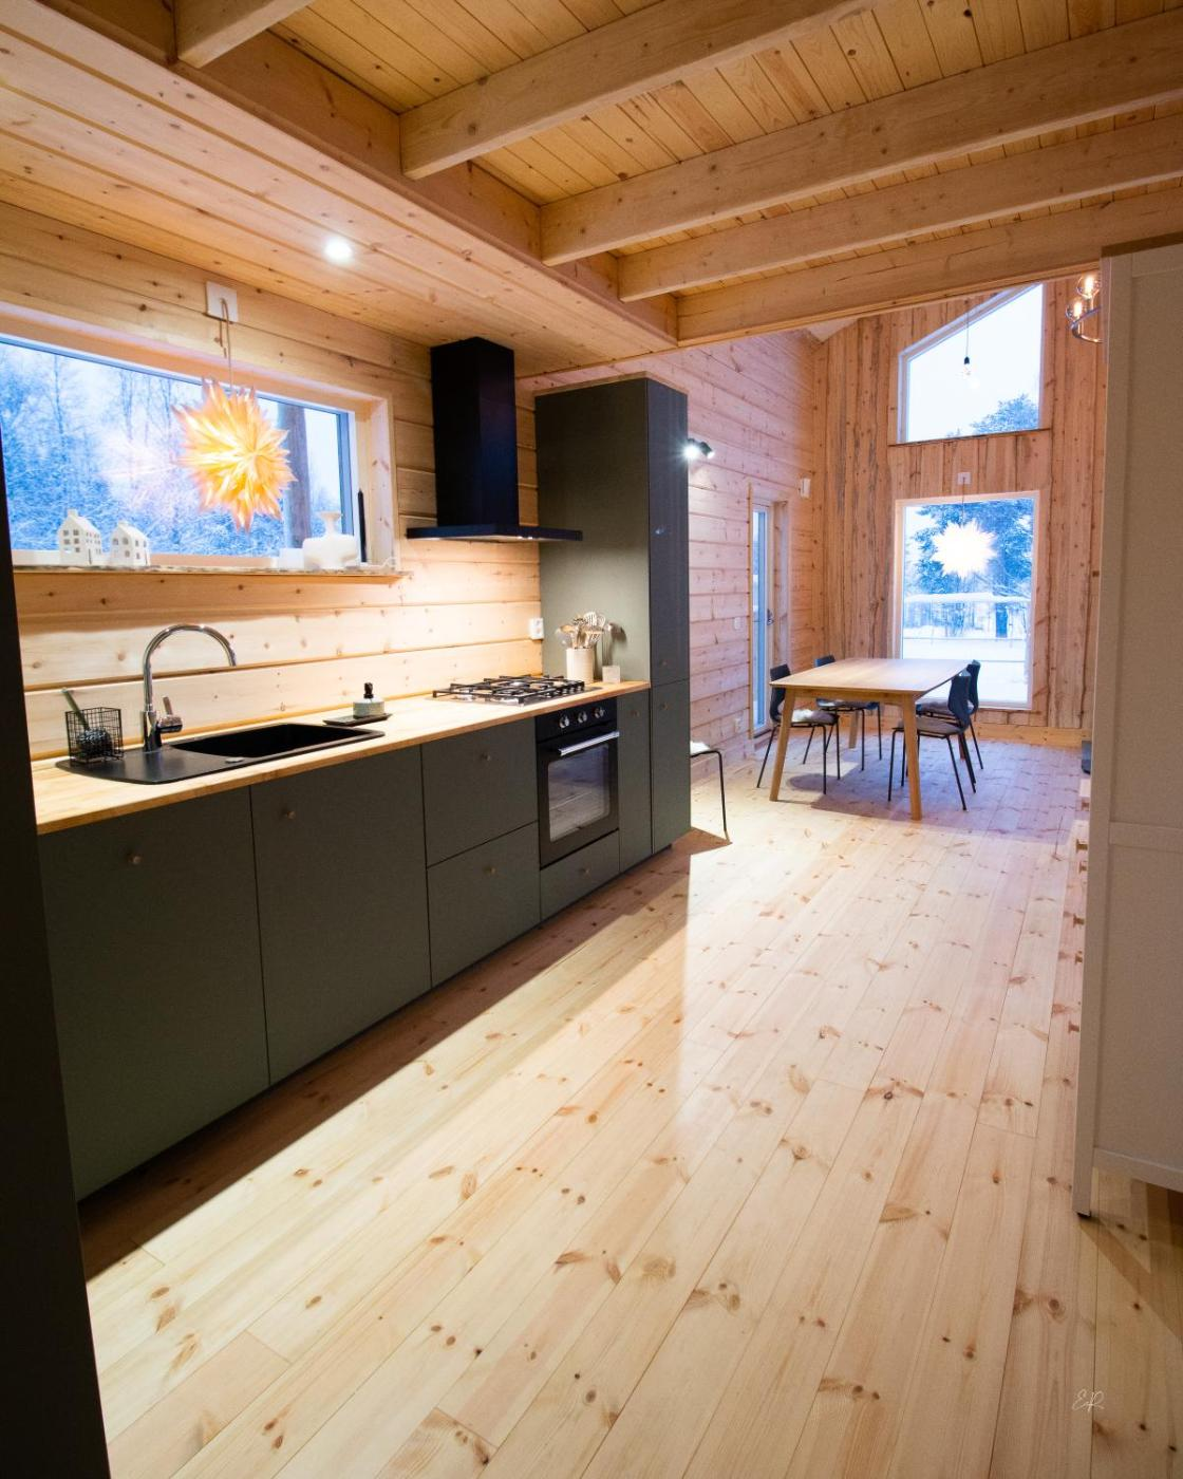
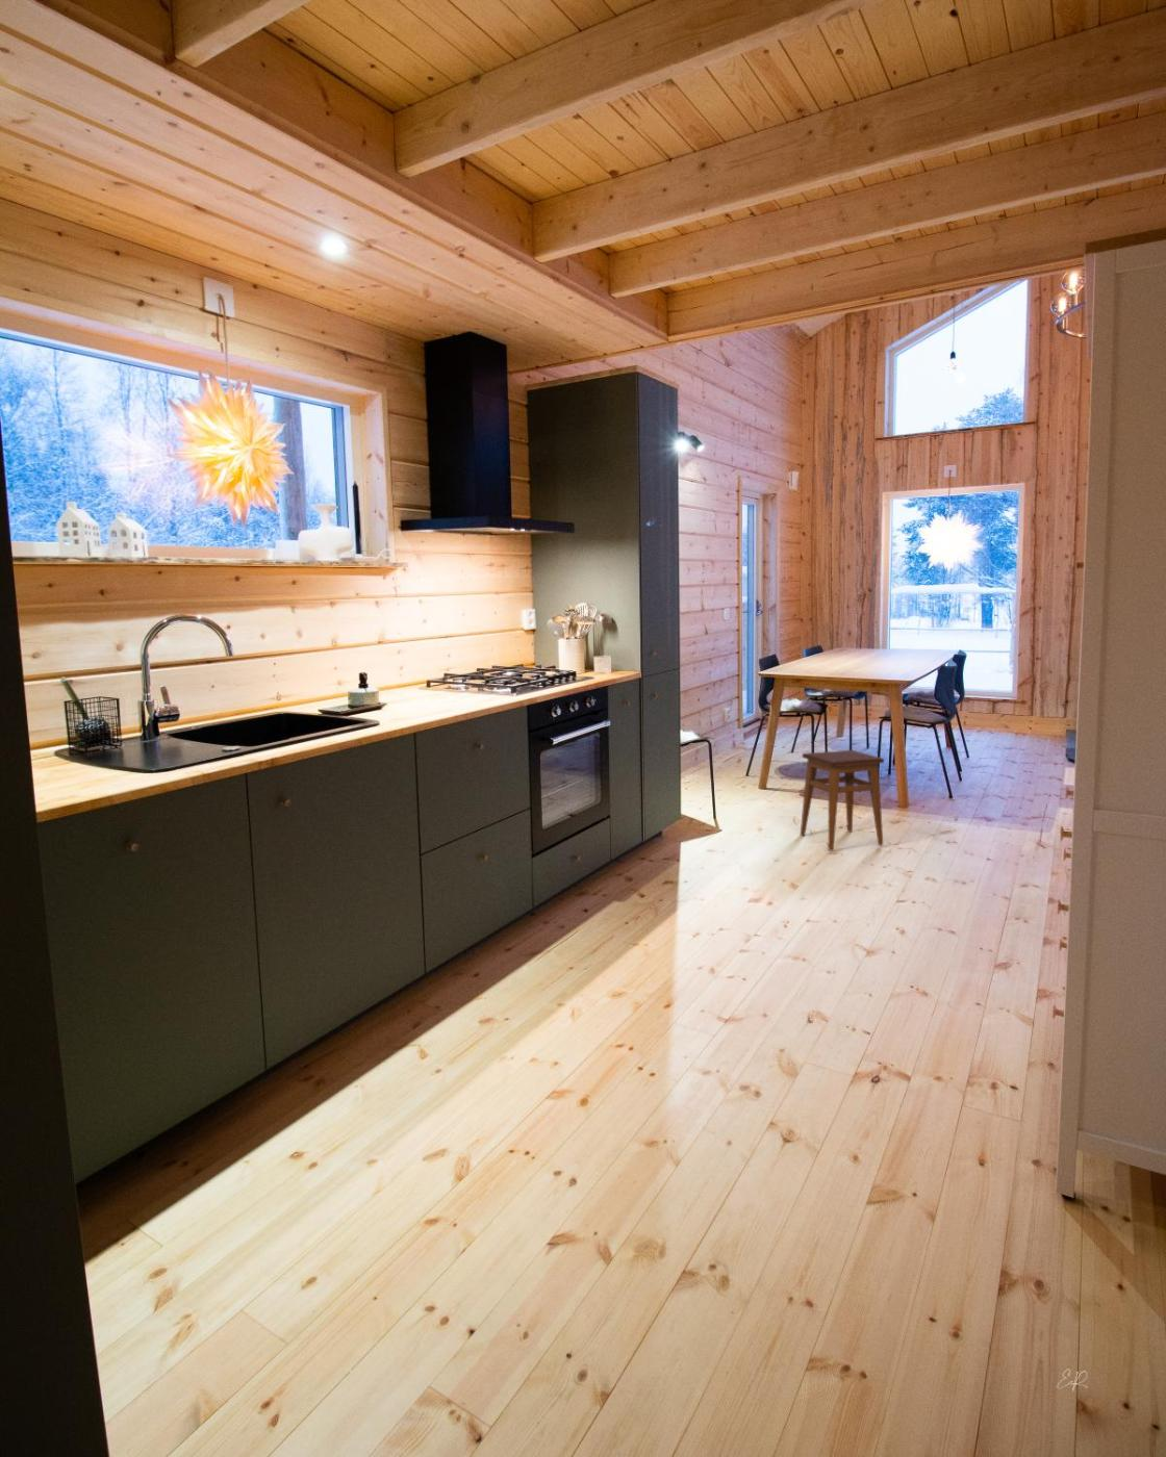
+ stool [800,749,885,852]
